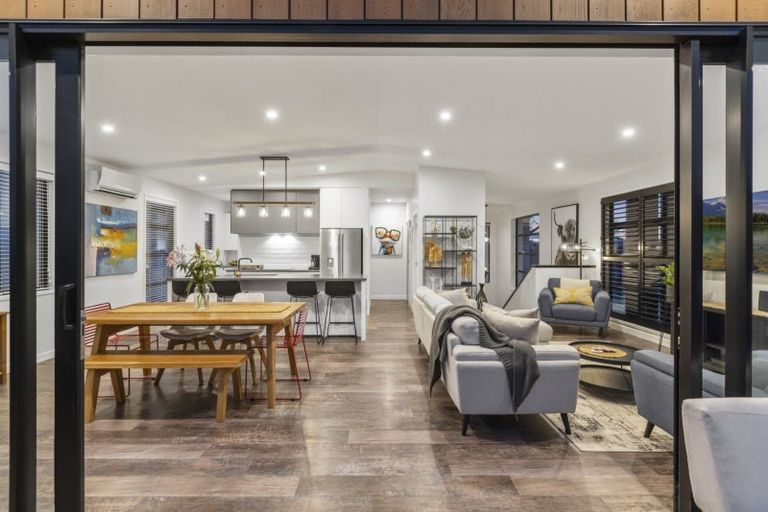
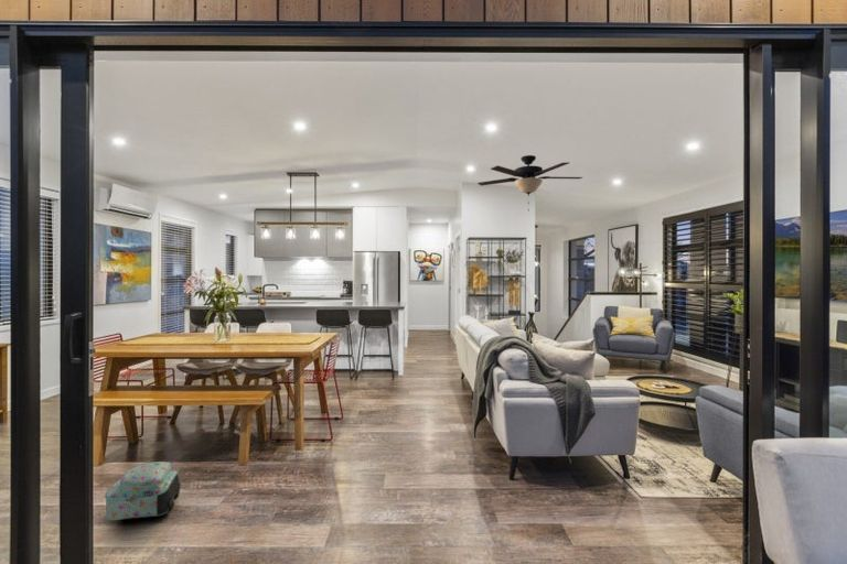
+ ceiling fan [476,154,583,212]
+ backpack [104,460,182,521]
